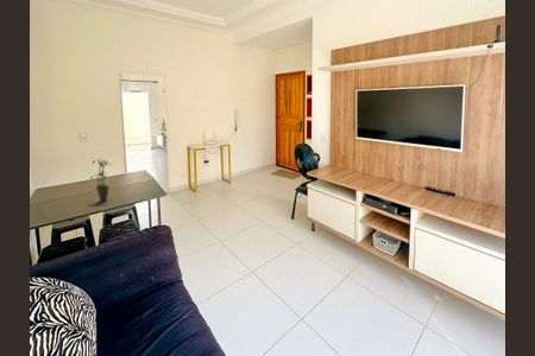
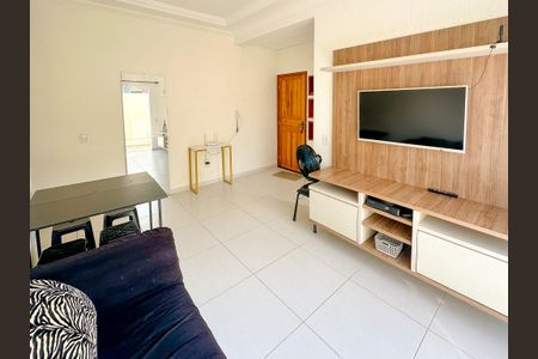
- potted plant [89,157,113,202]
